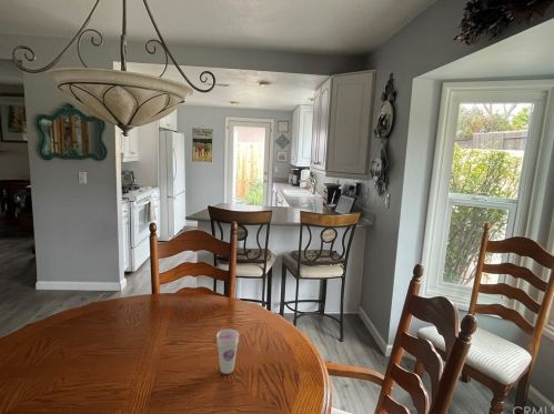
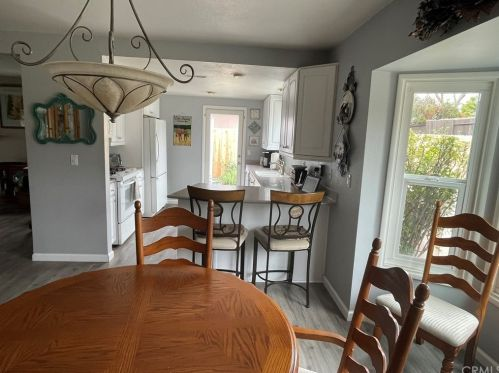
- cup [215,327,240,375]
